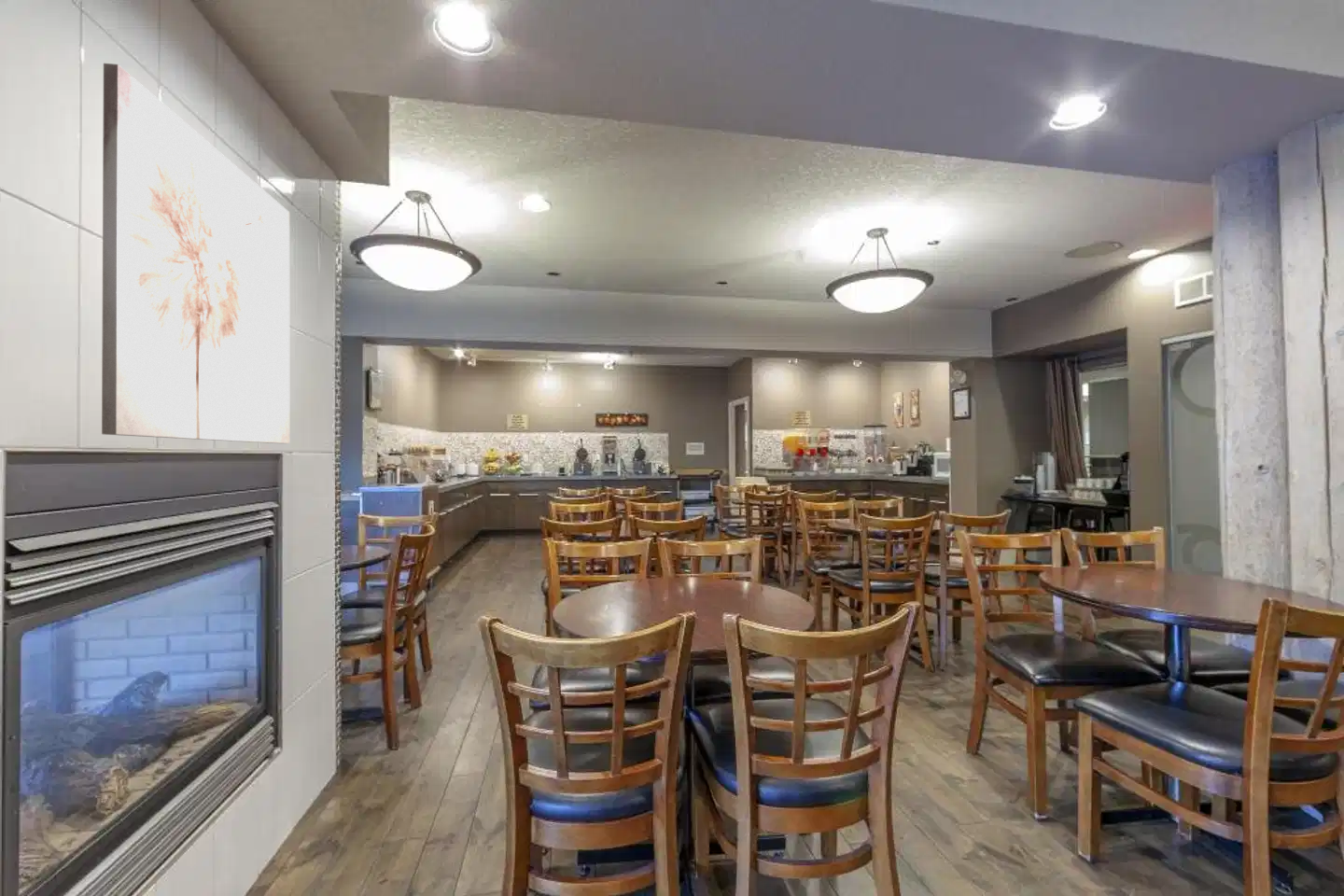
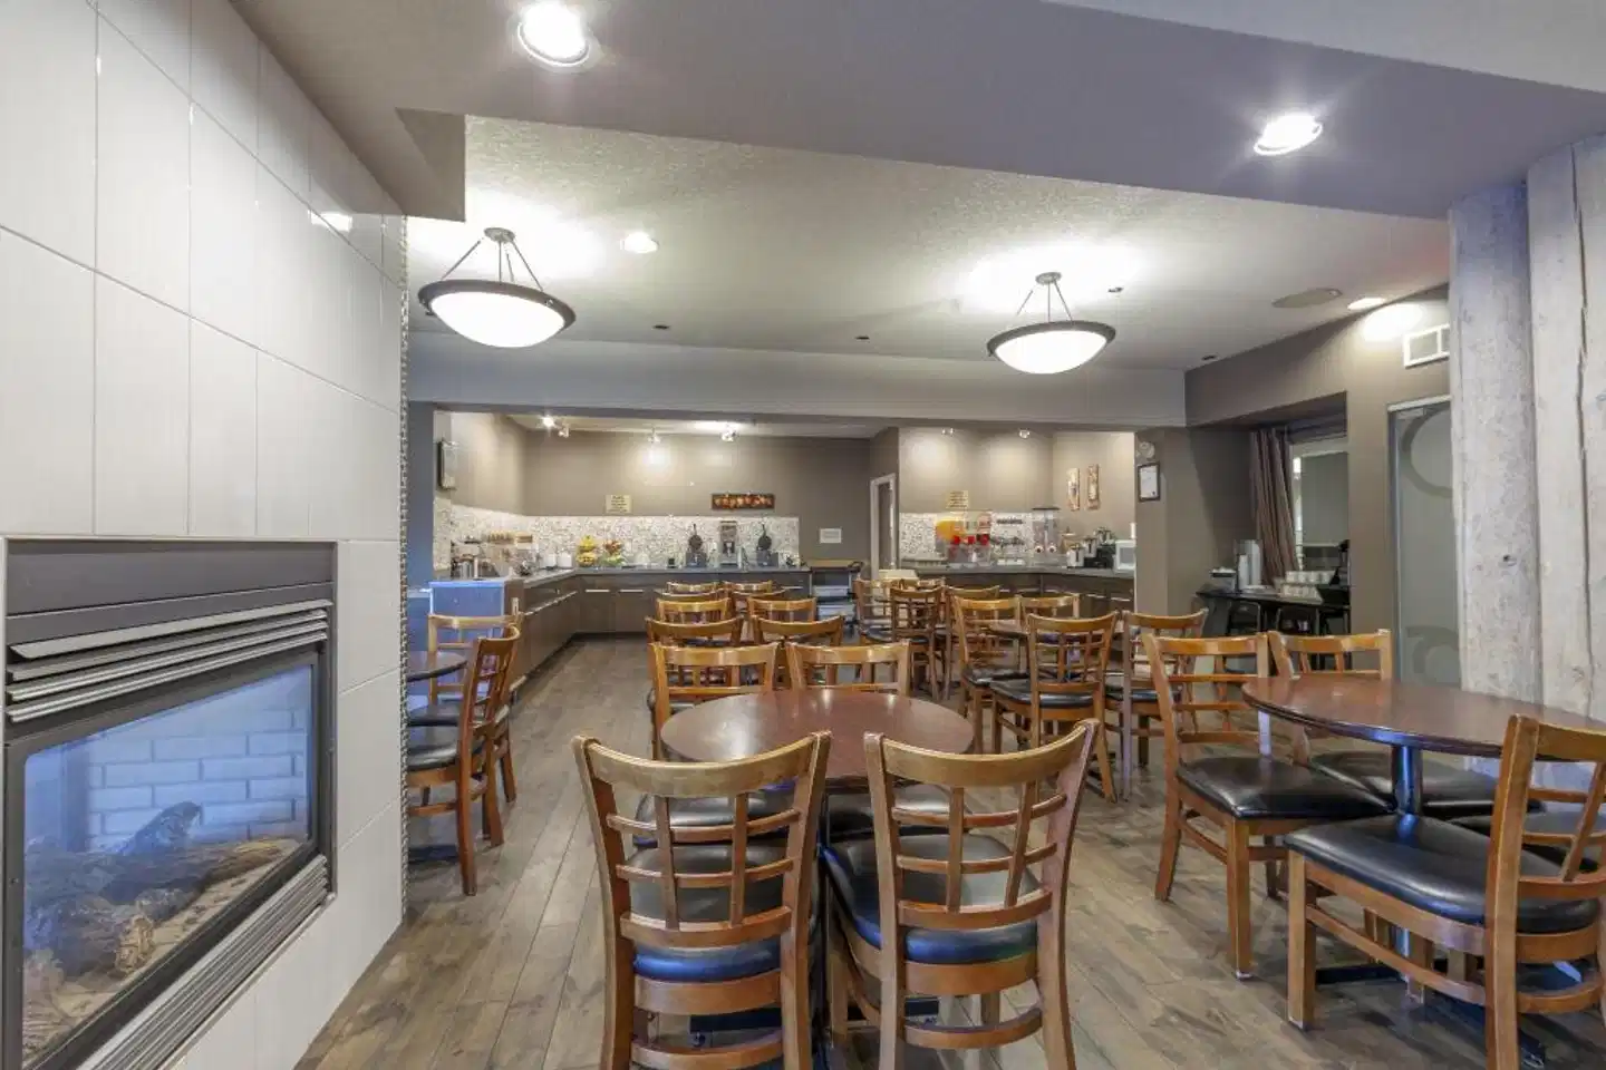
- wall art [101,63,290,444]
